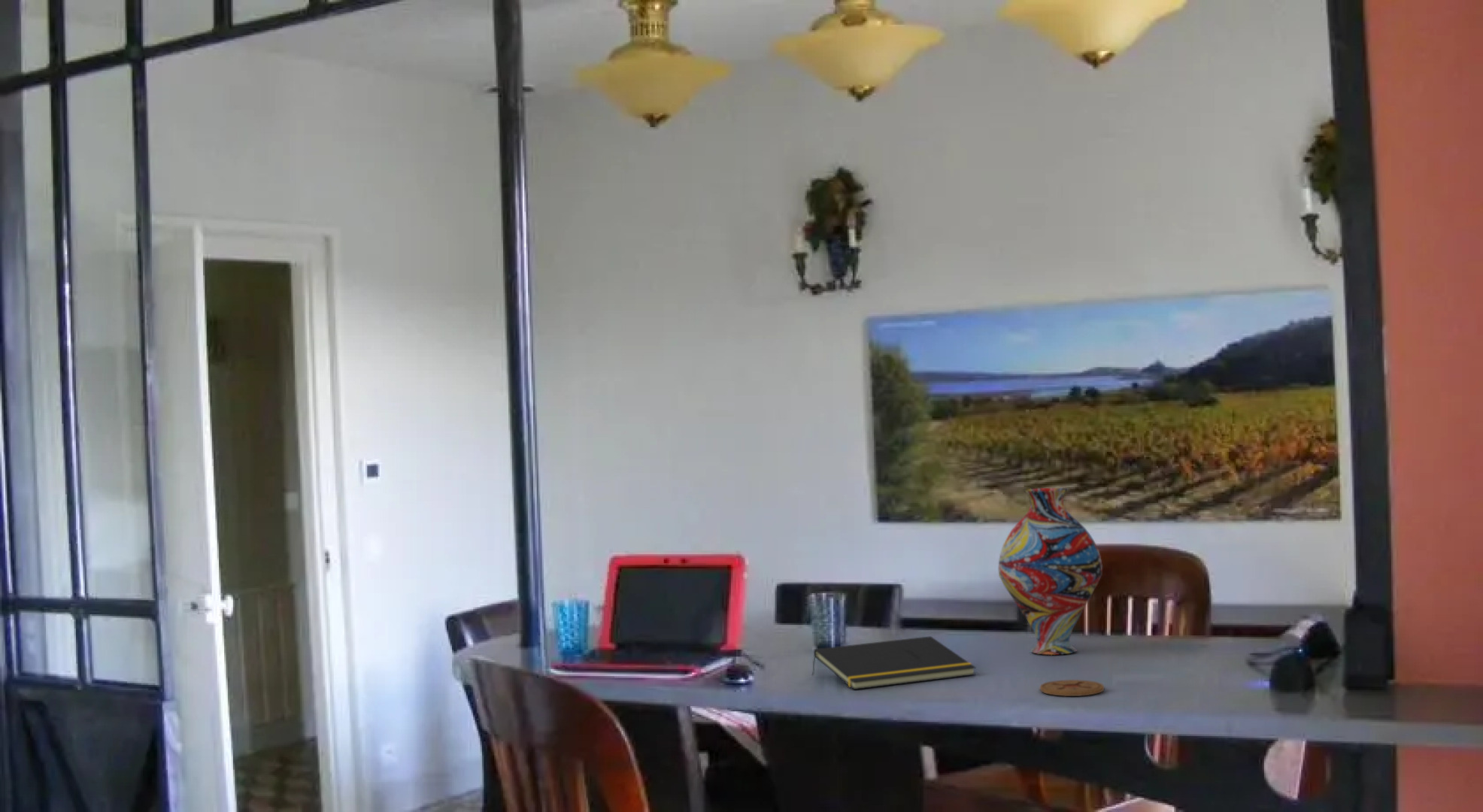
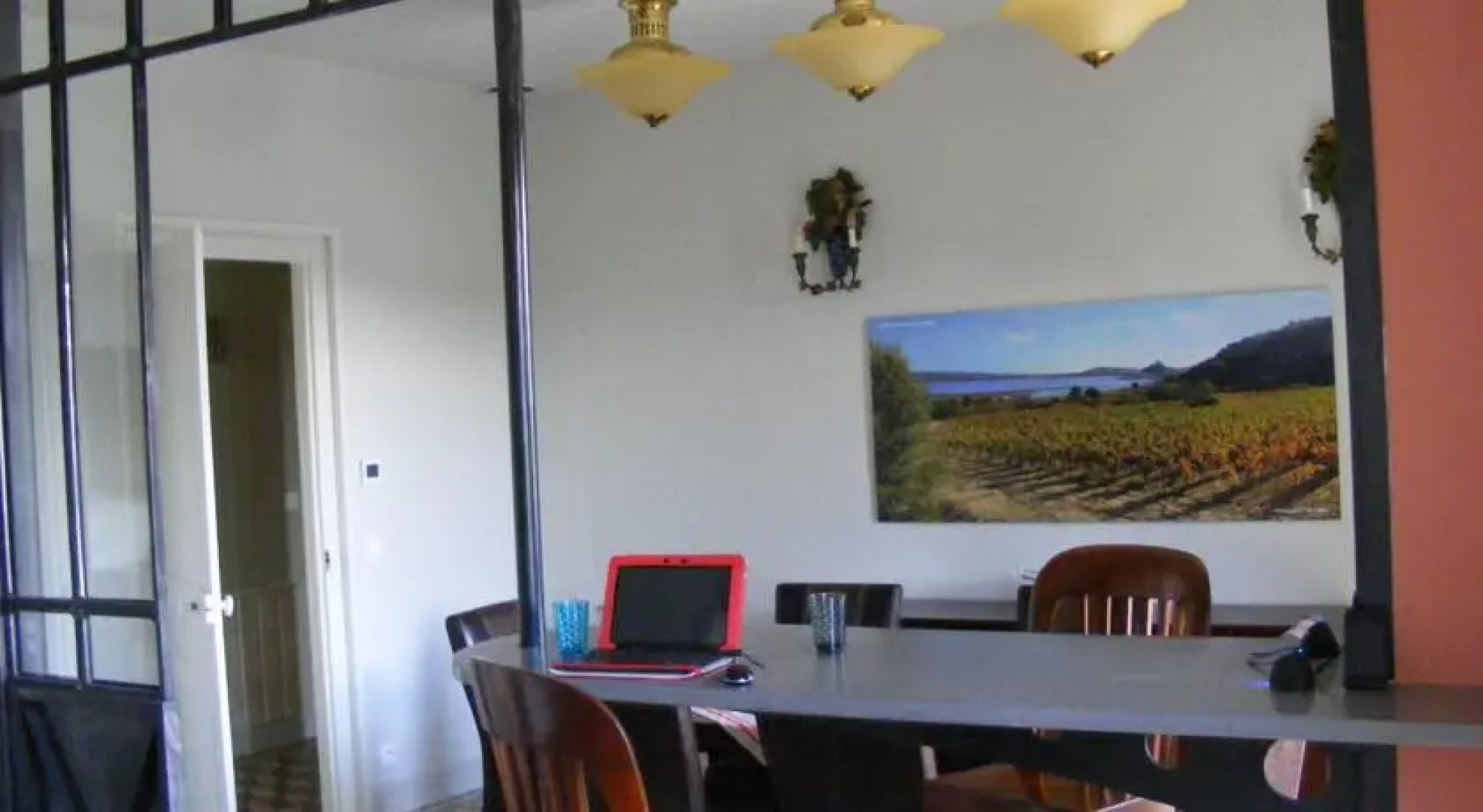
- vase [998,487,1103,656]
- coaster [1039,679,1105,697]
- notepad [811,635,976,690]
